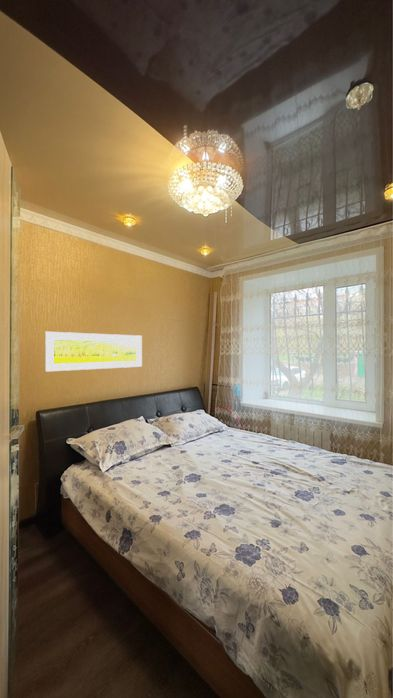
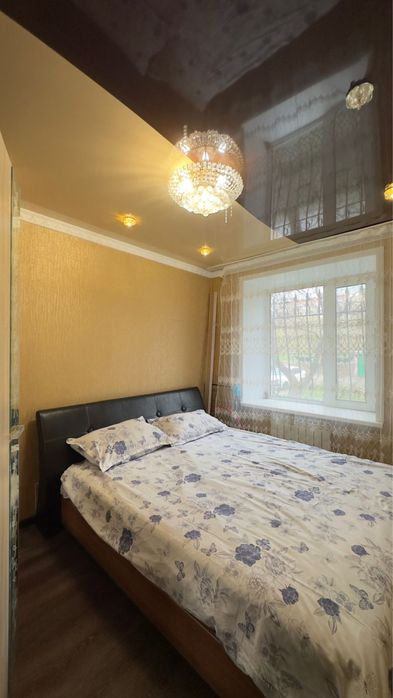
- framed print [44,331,143,373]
